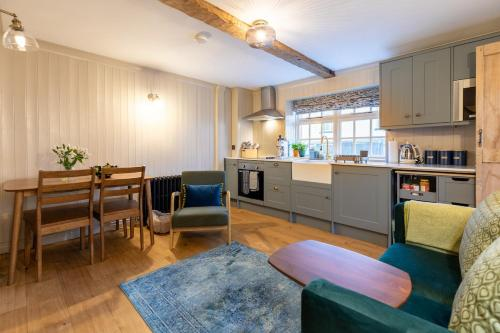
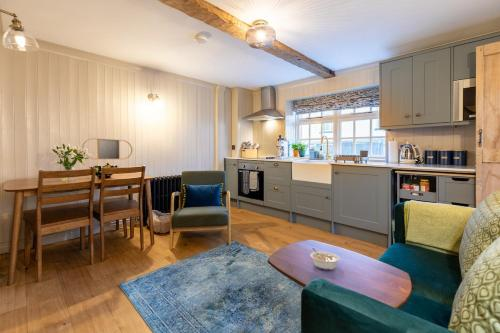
+ legume [309,247,341,271]
+ home mirror [81,137,133,160]
